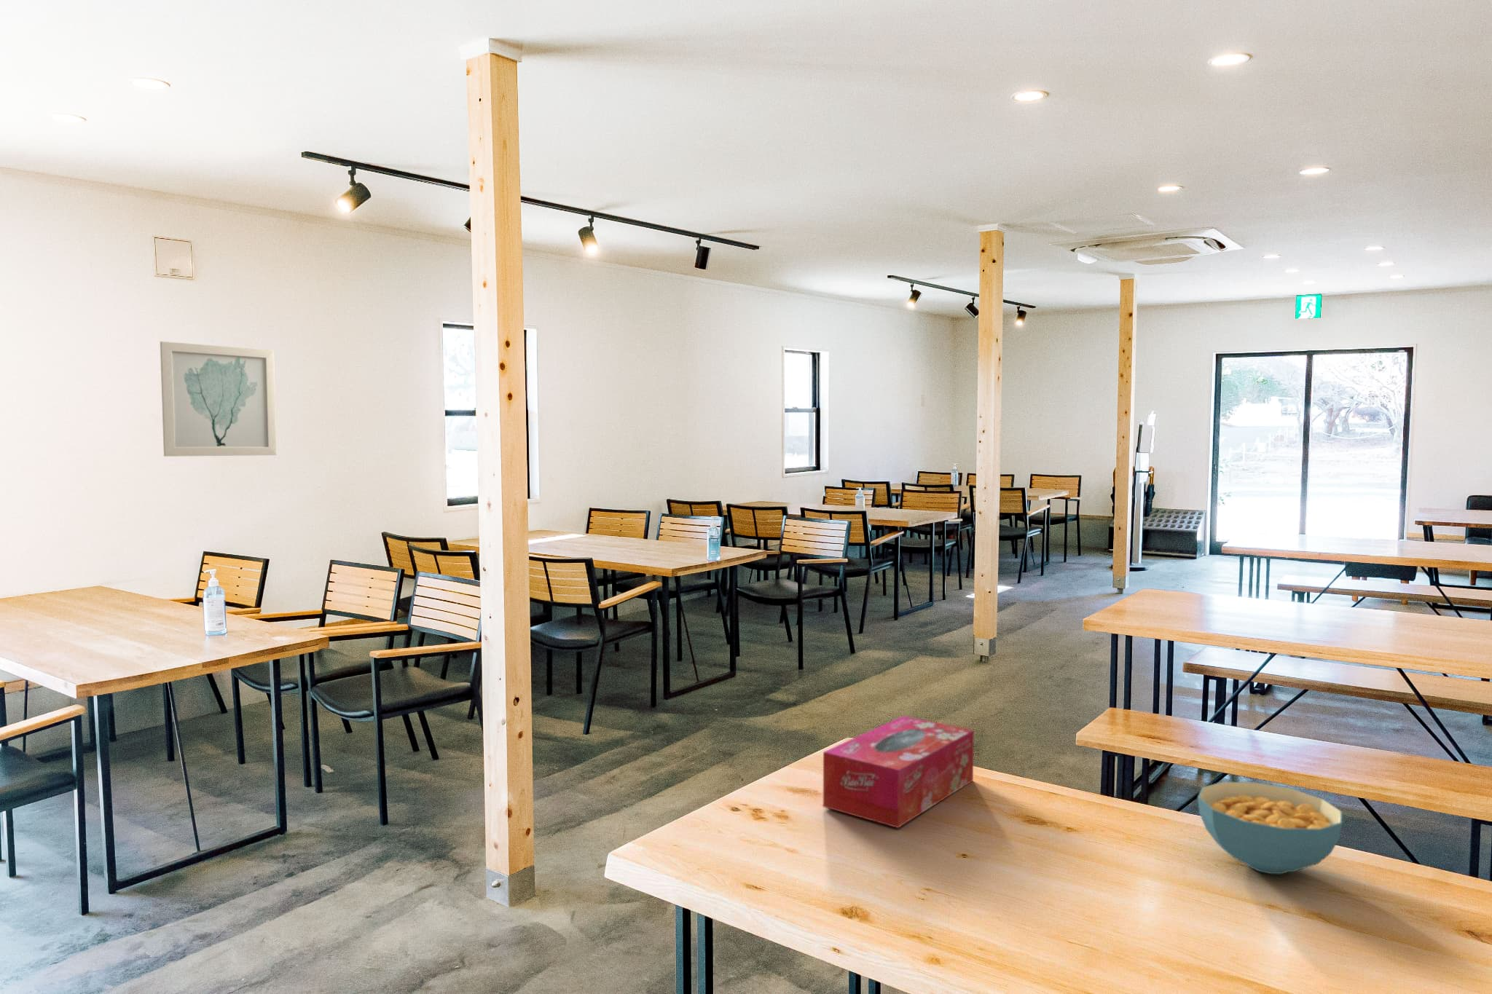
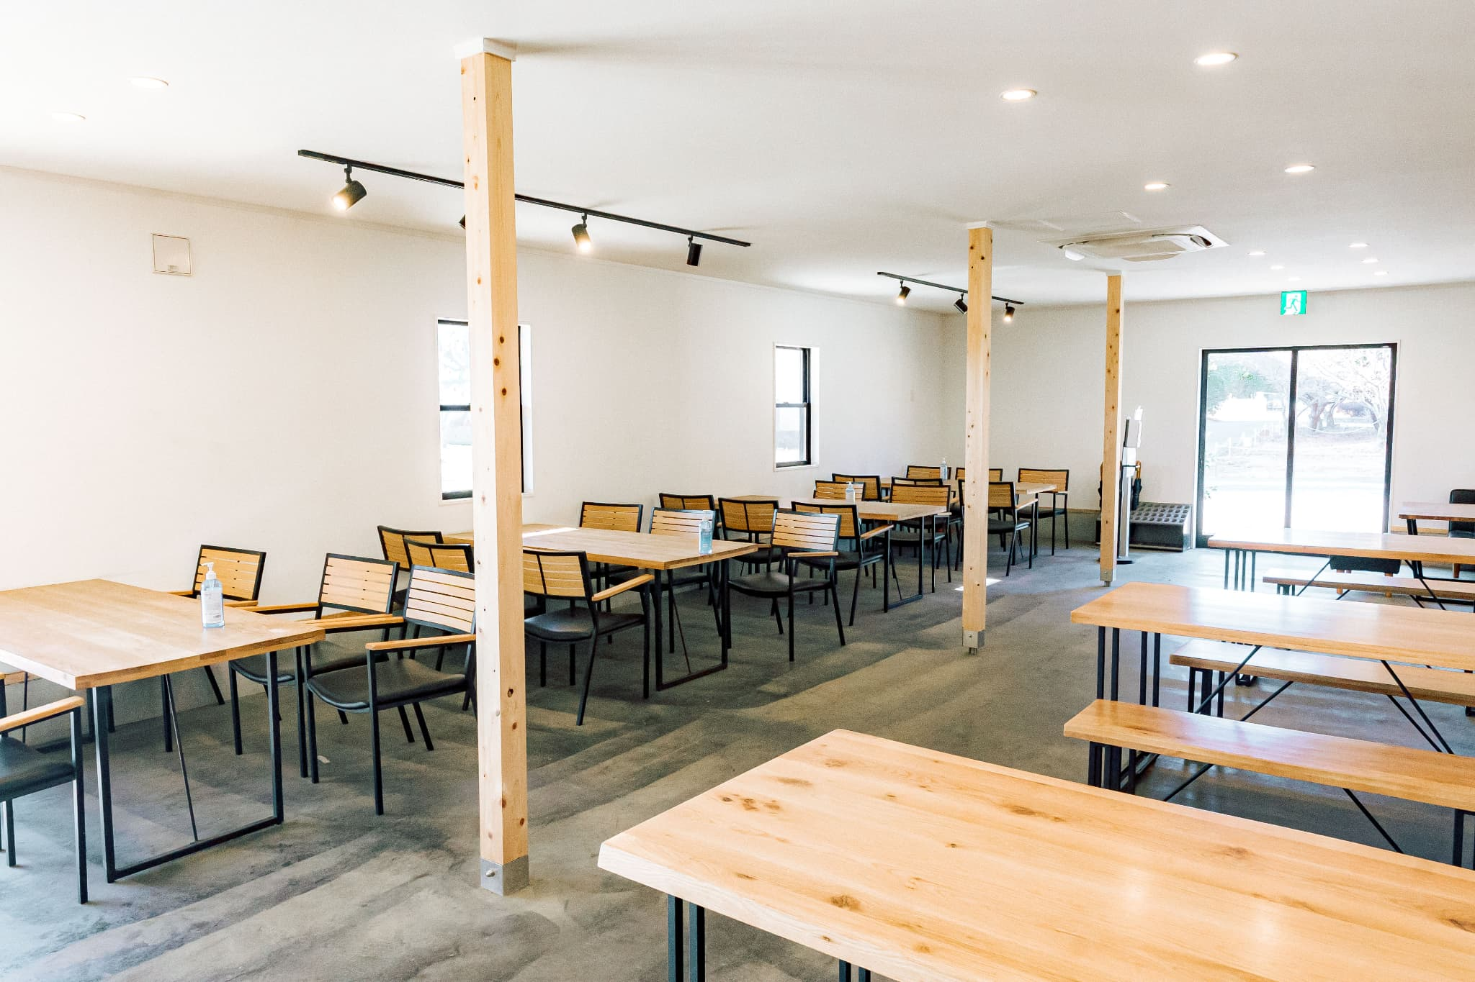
- cereal bowl [1197,781,1343,874]
- wall art [160,341,277,457]
- tissue box [822,716,975,829]
